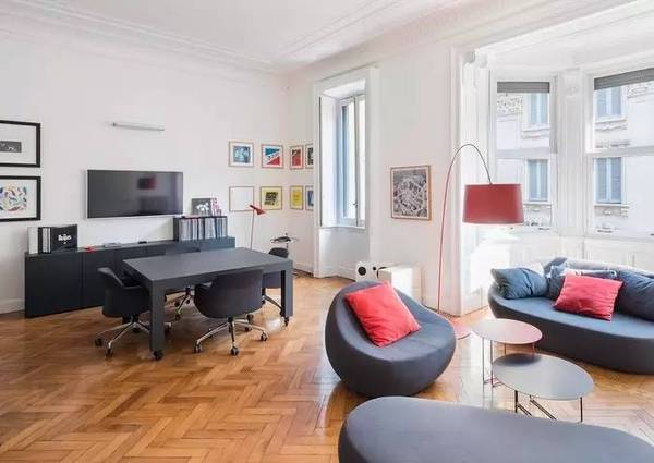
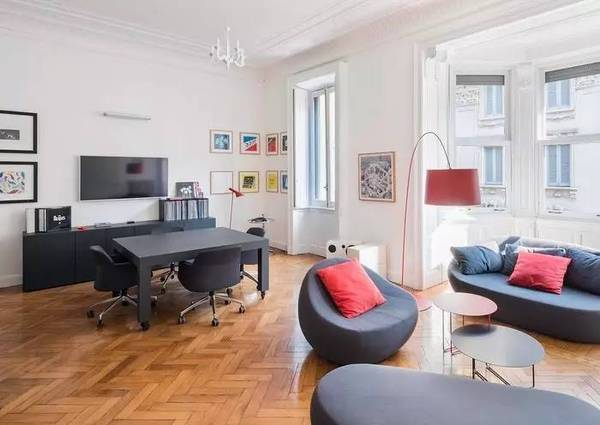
+ chandelier [209,26,246,72]
